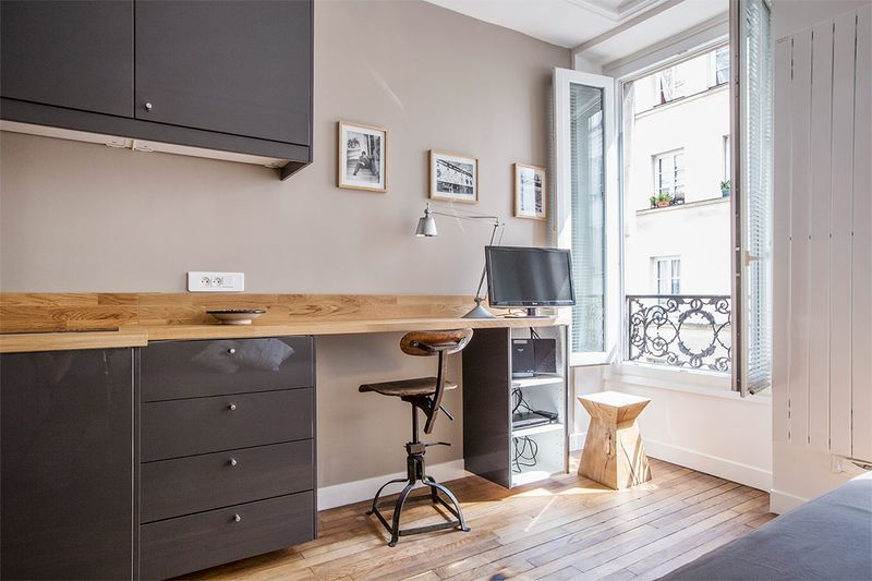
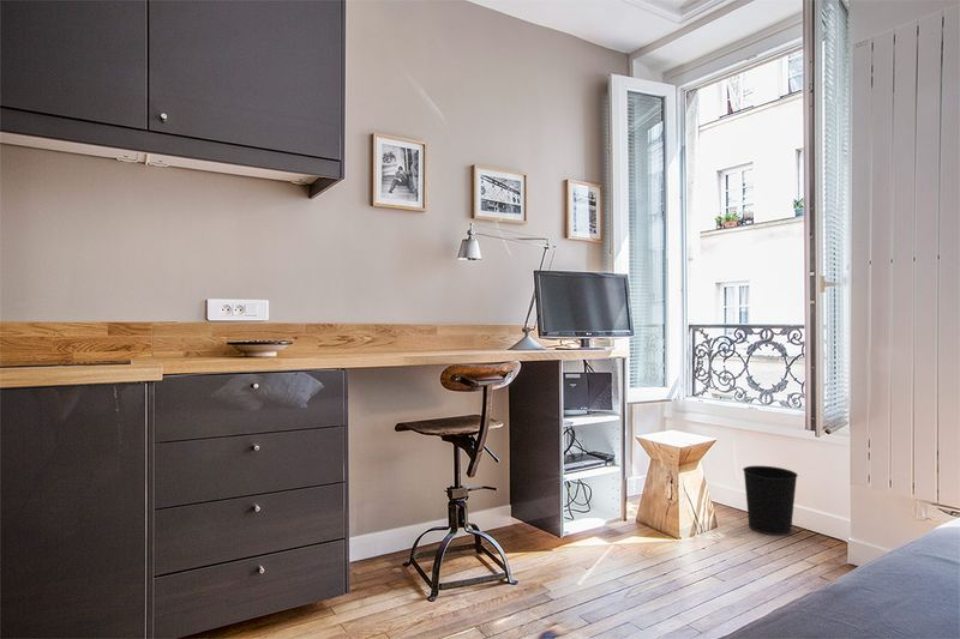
+ wastebasket [742,465,799,537]
